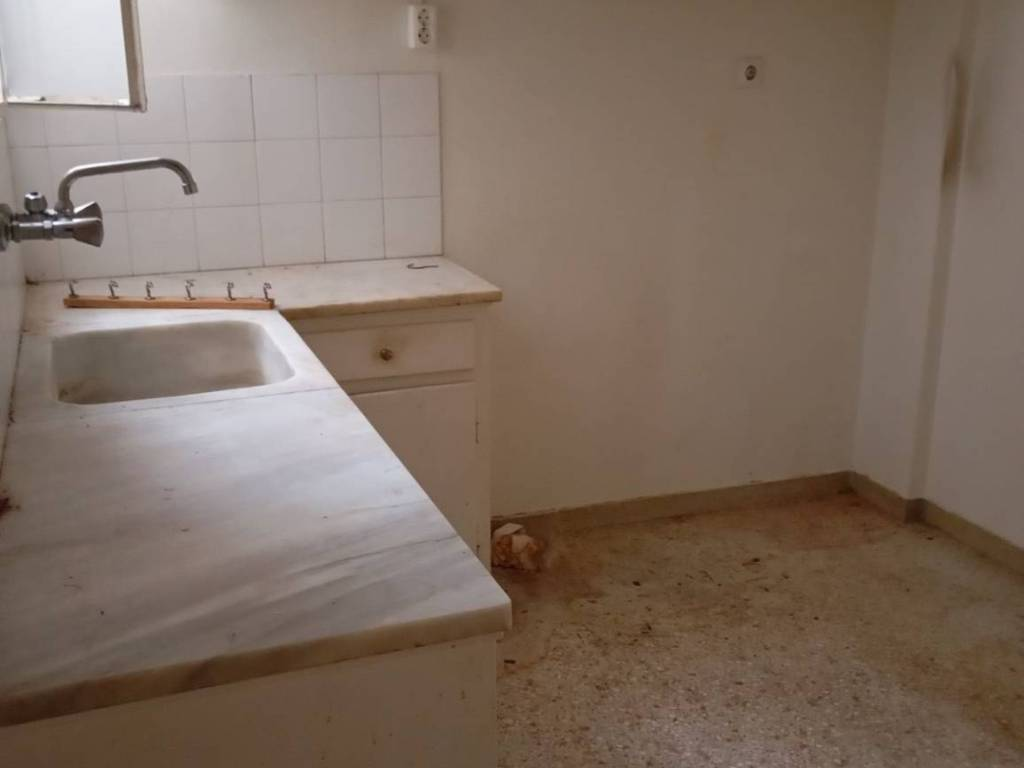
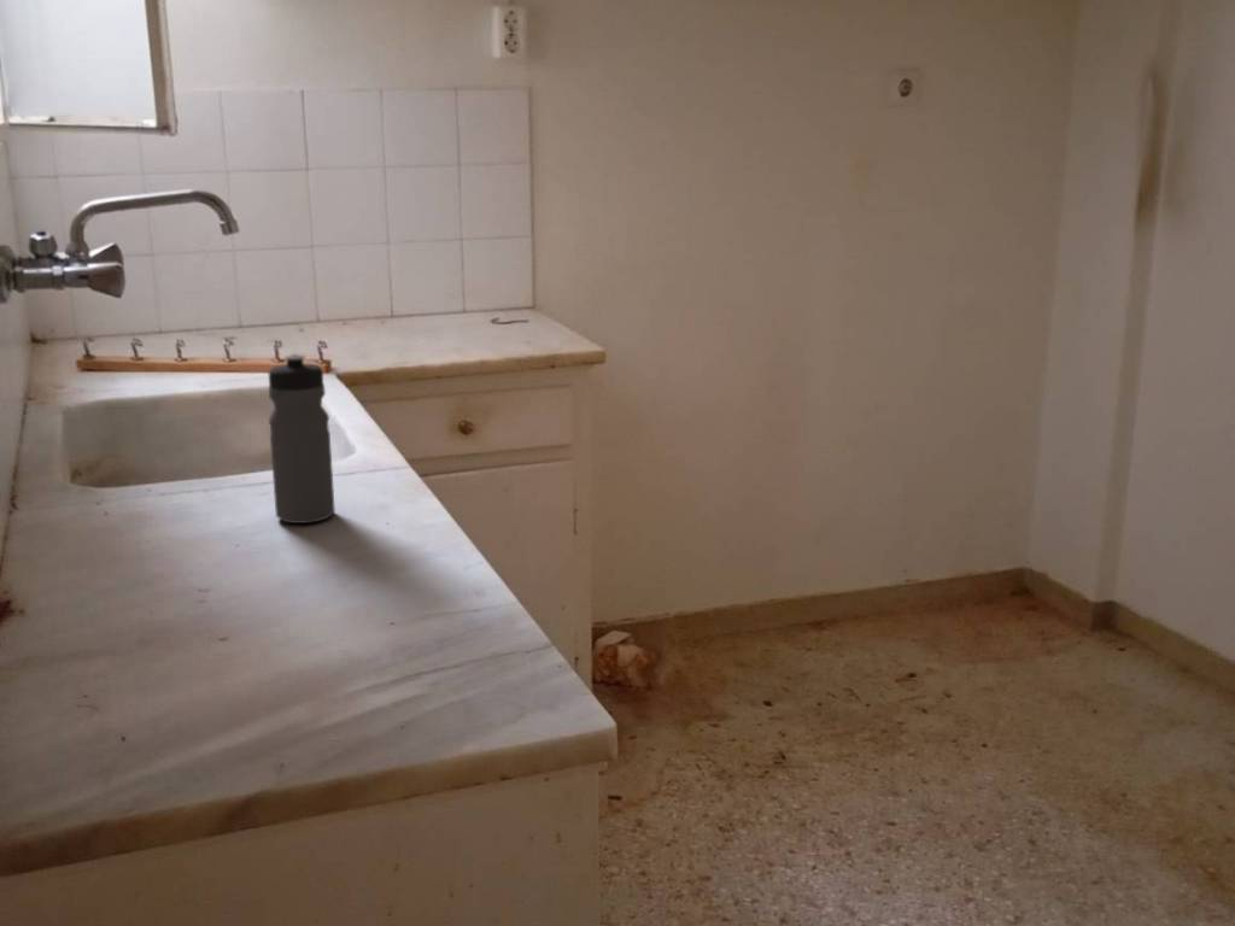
+ water bottle [268,353,336,524]
